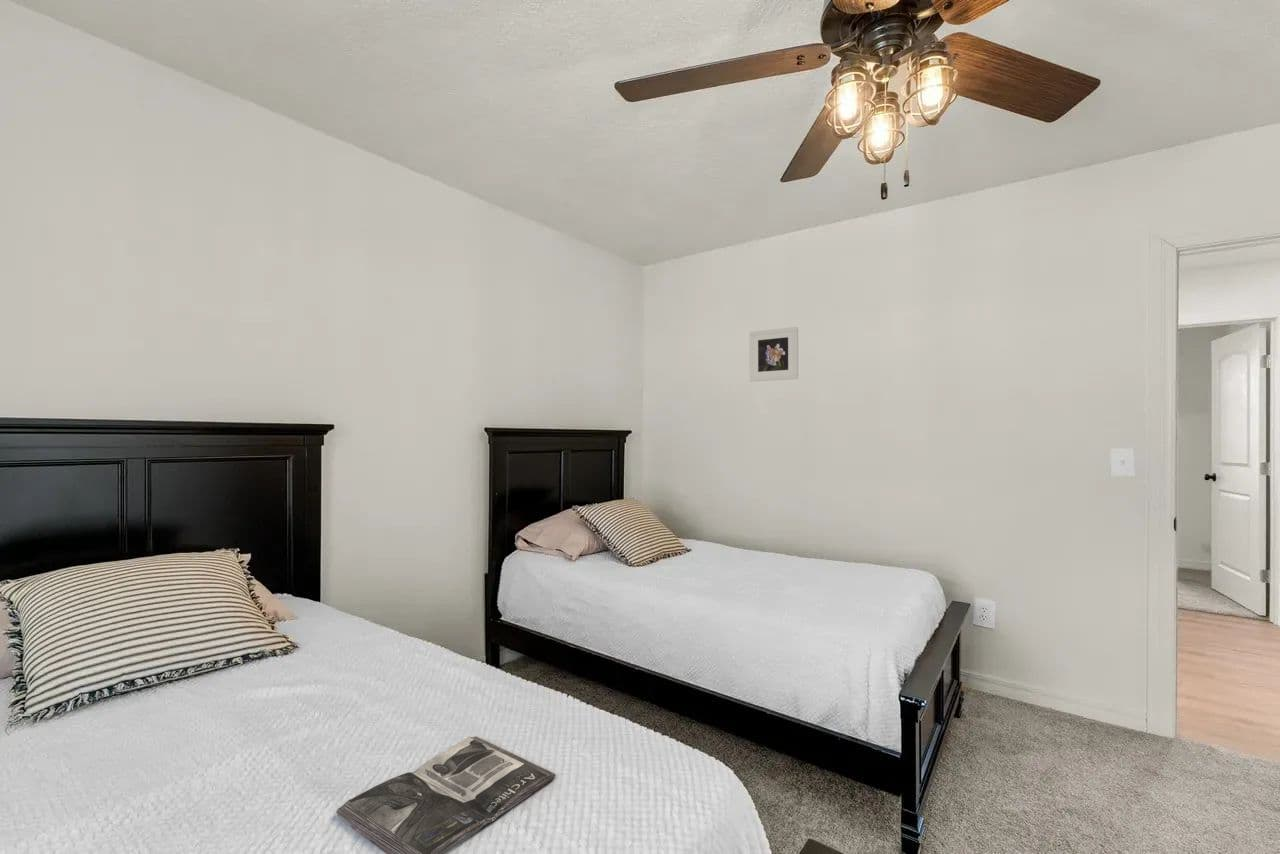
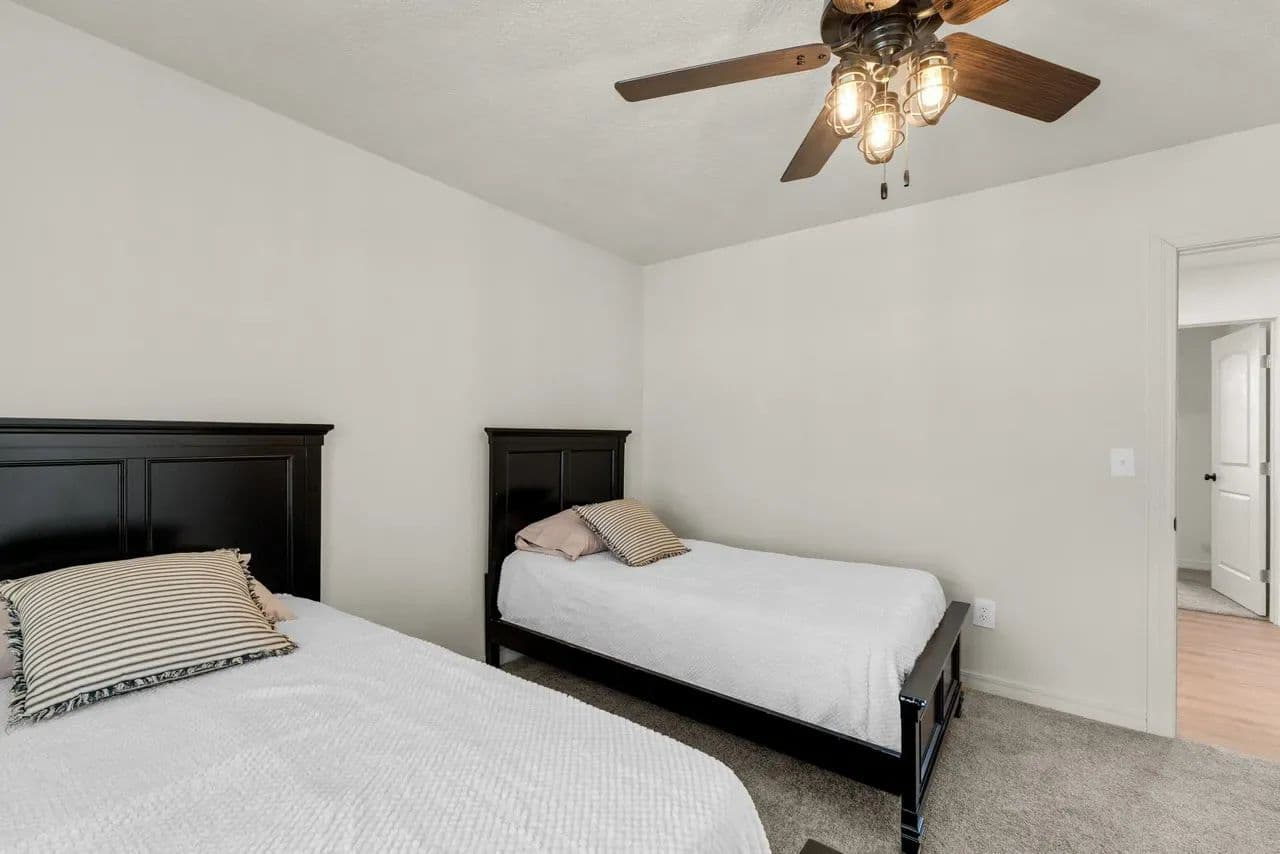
- magazine [335,735,557,854]
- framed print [749,326,799,382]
